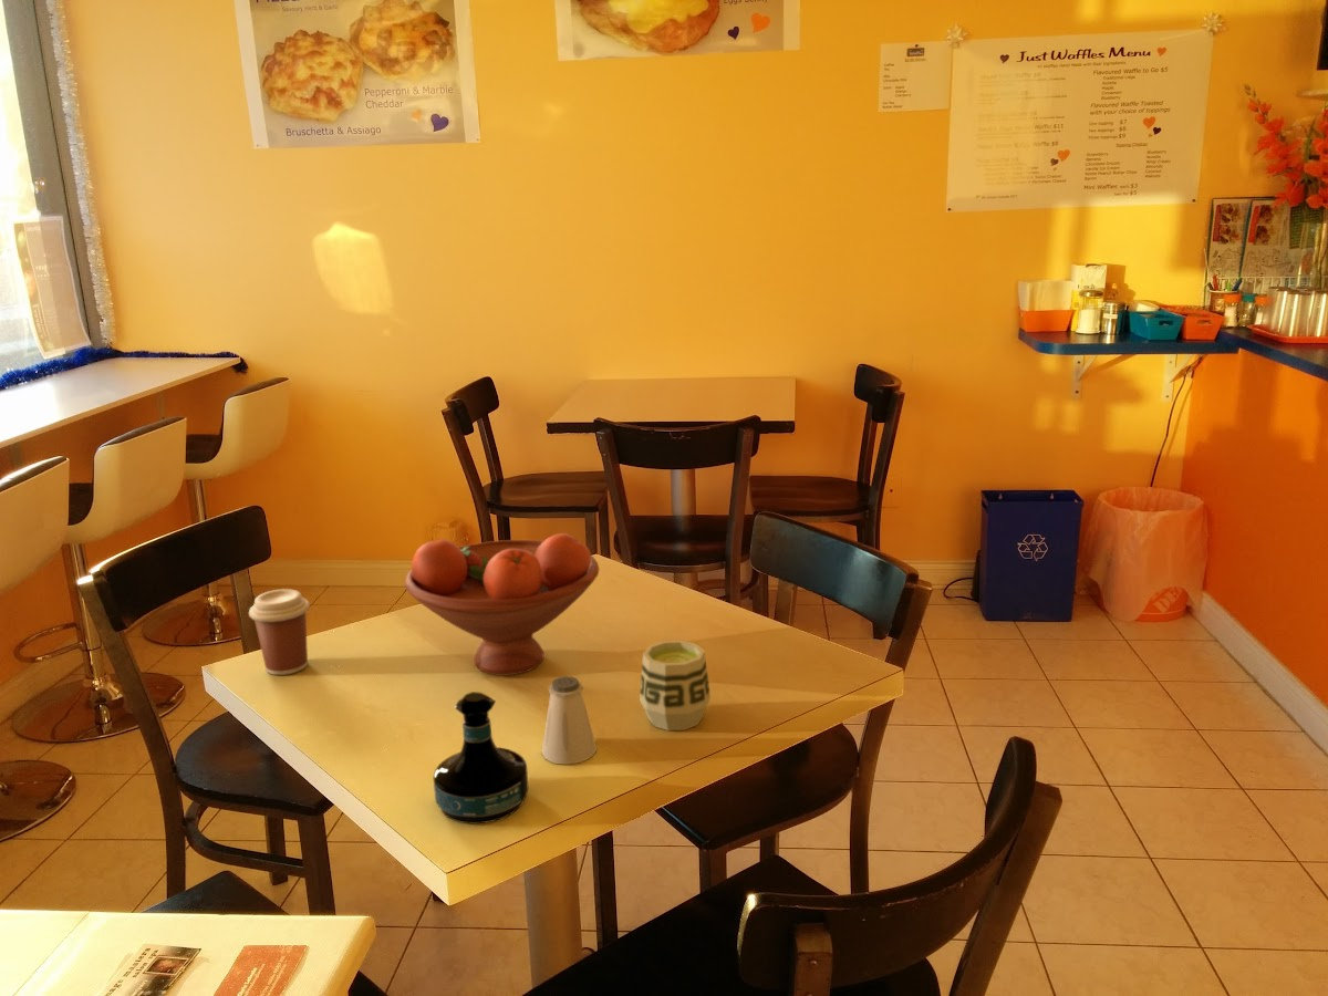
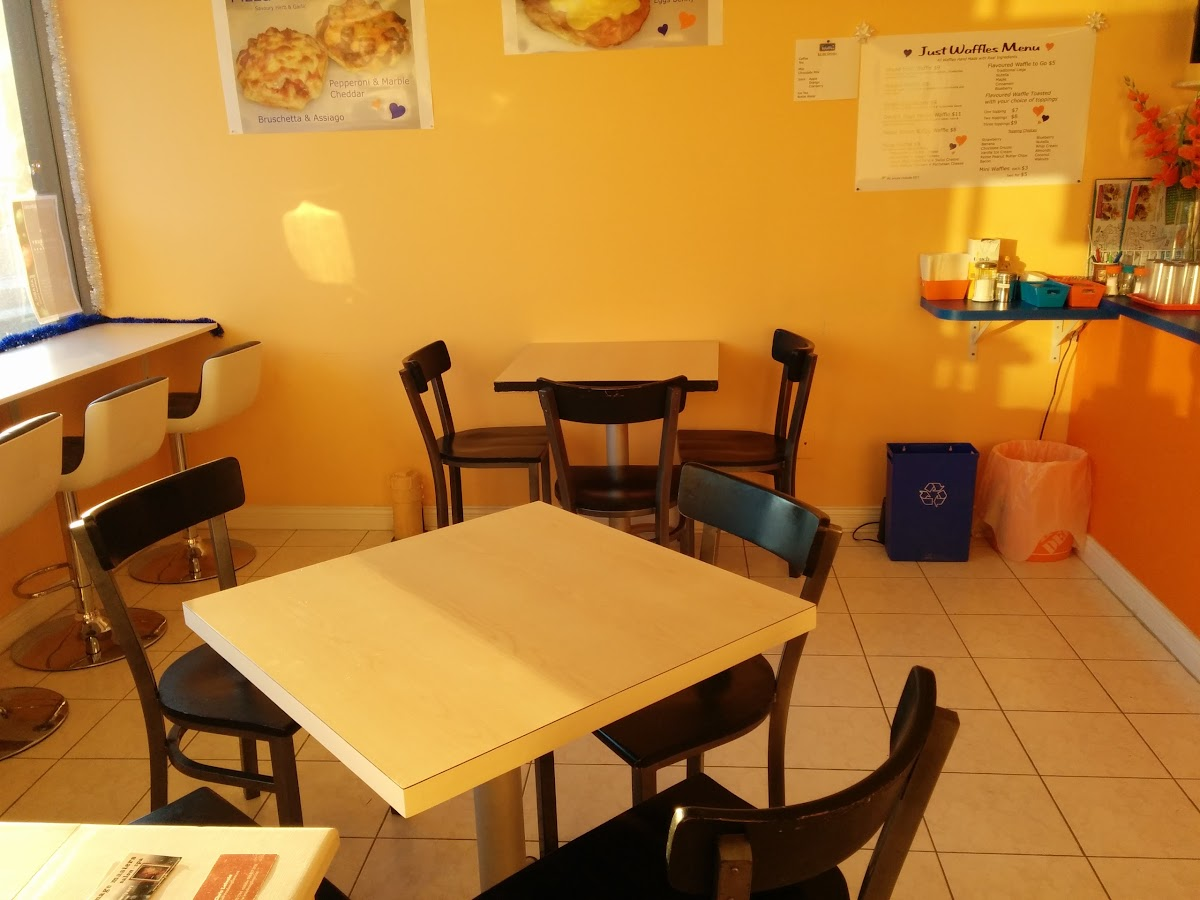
- cup [639,640,712,732]
- fruit bowl [404,532,600,676]
- tequila bottle [433,691,529,824]
- coffee cup [248,588,311,676]
- saltshaker [541,675,598,766]
